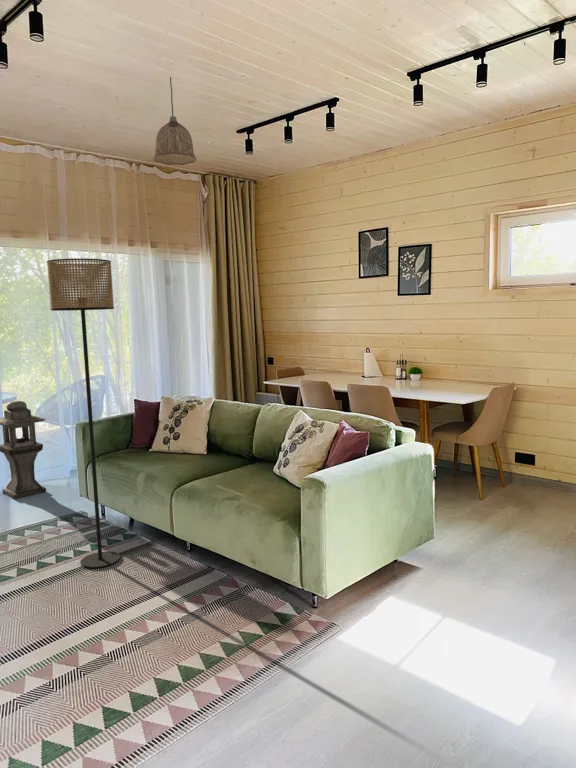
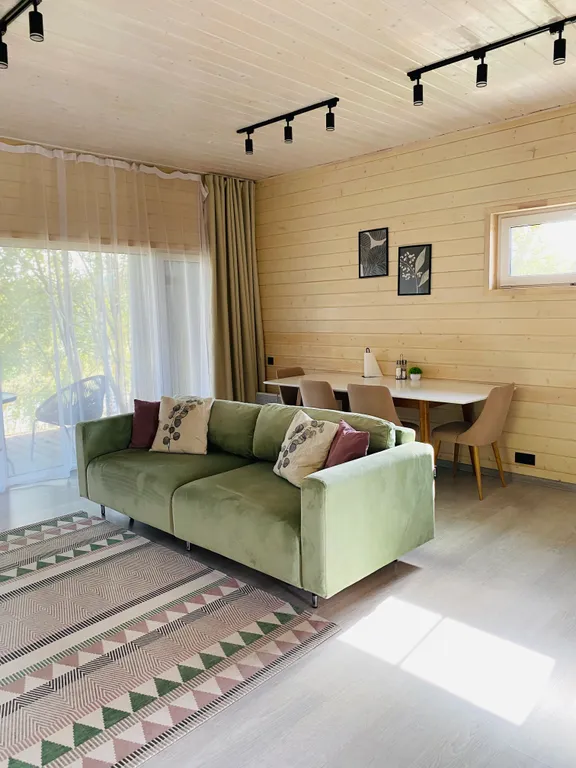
- lantern [0,400,47,500]
- pendant lamp [153,76,197,166]
- floor lamp [46,257,121,569]
